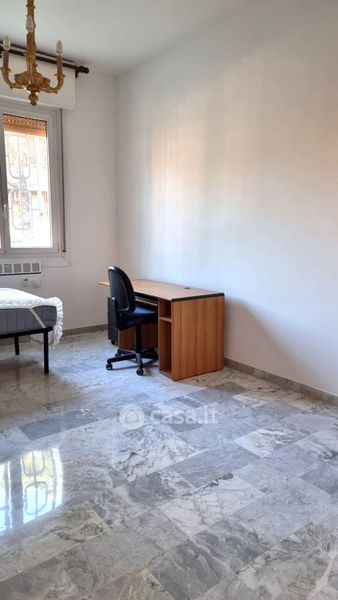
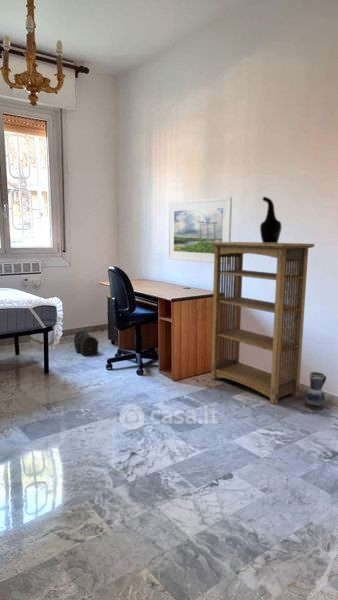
+ ceramic jug [304,371,327,410]
+ decorative vase [259,196,282,243]
+ treasure chest [73,330,100,356]
+ bookshelf [209,241,315,405]
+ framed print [167,196,233,265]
